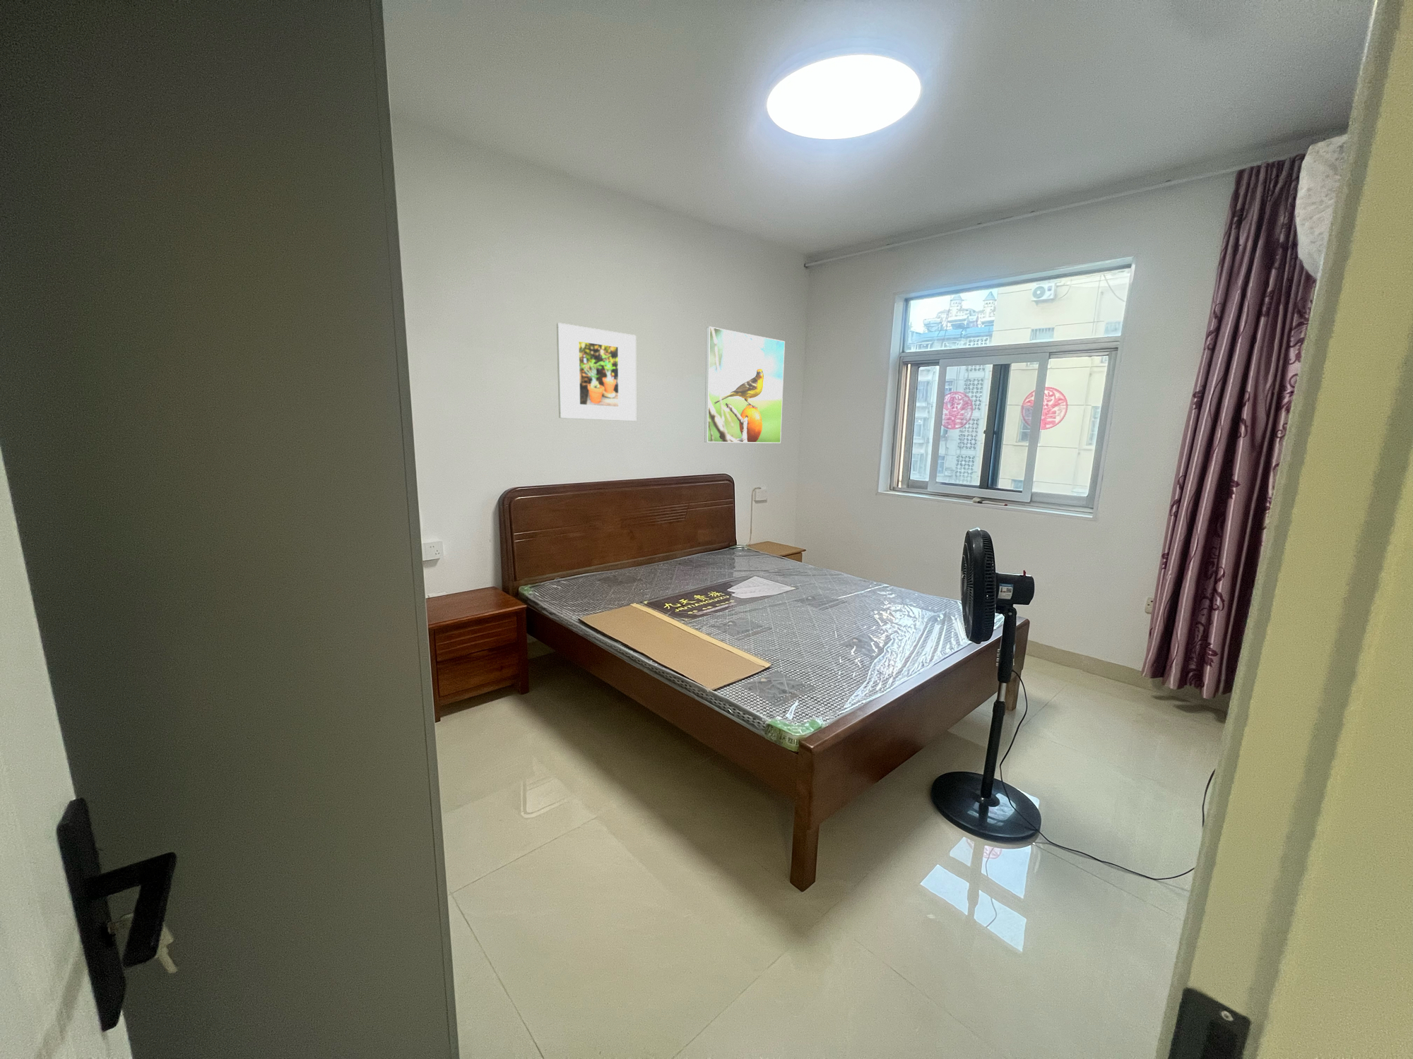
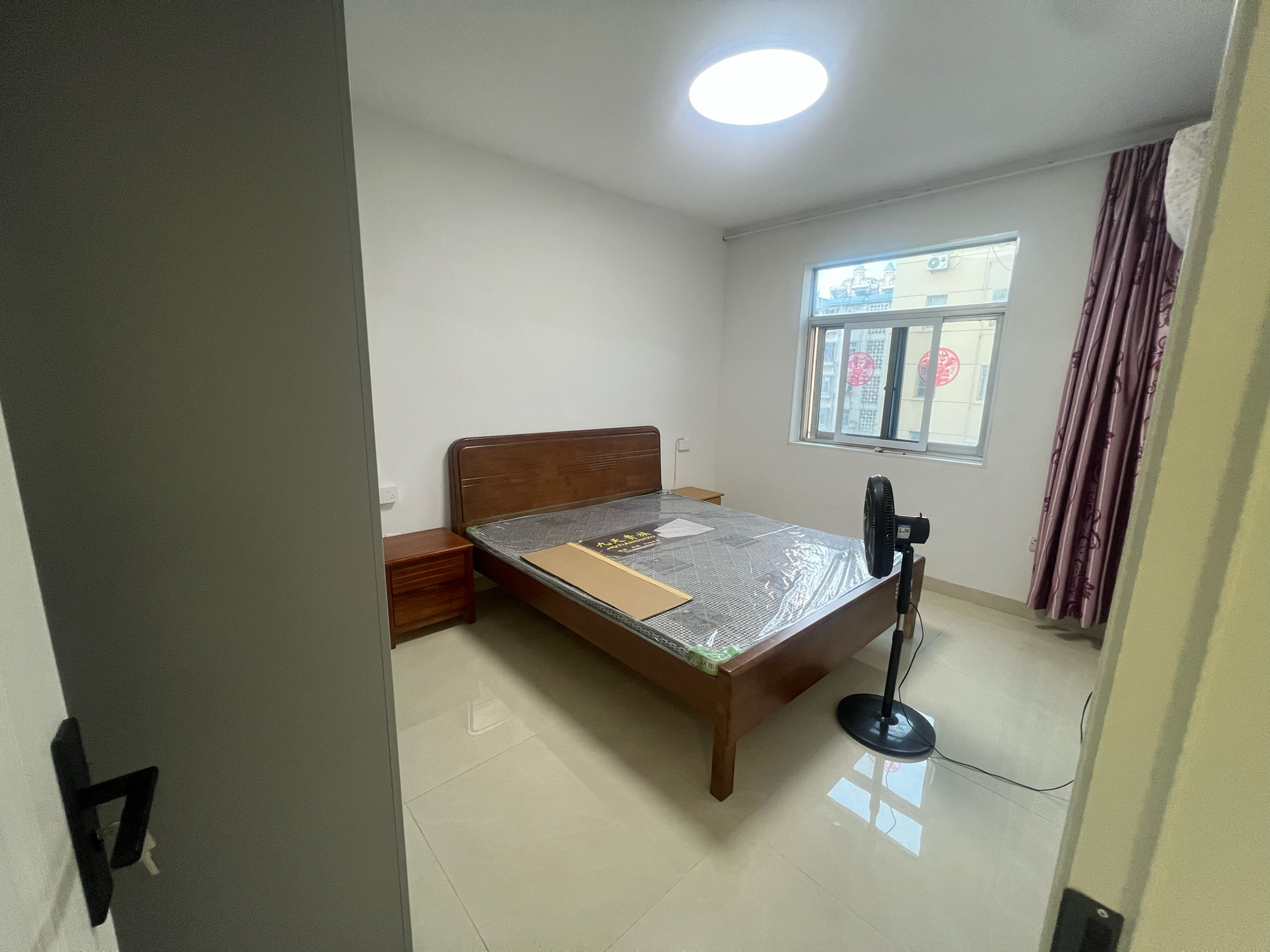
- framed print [556,321,636,422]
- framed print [703,326,785,444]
